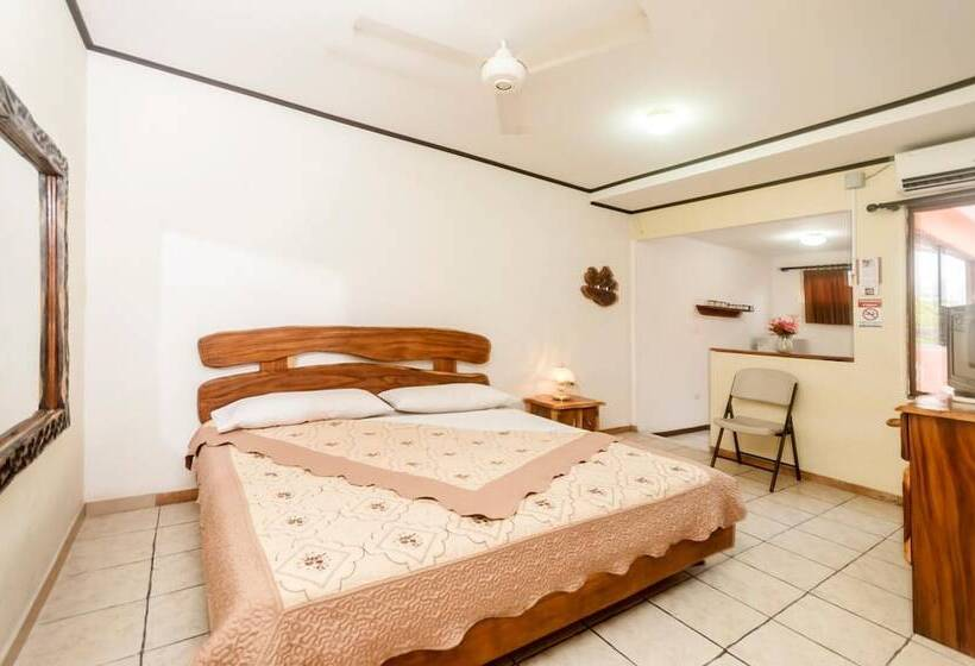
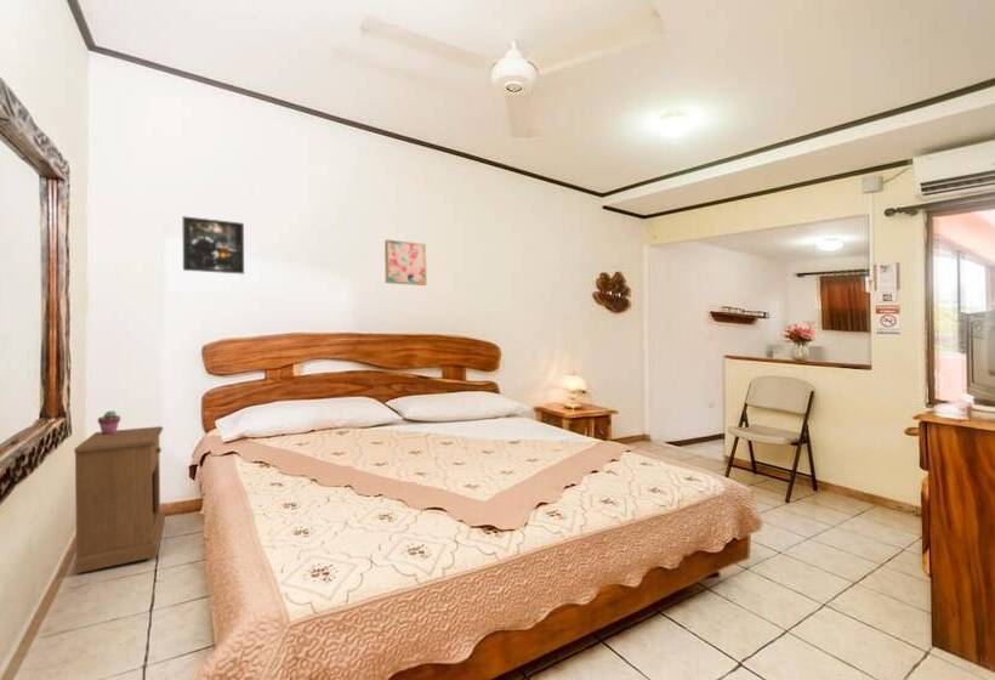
+ wall art [383,238,428,287]
+ potted succulent [97,409,121,435]
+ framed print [182,215,245,276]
+ nightstand [73,425,166,574]
